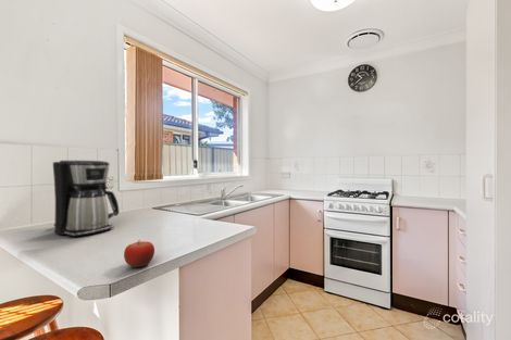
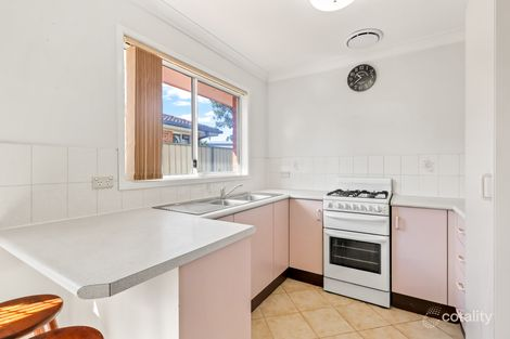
- fruit [123,240,155,268]
- coffee maker [52,160,120,238]
